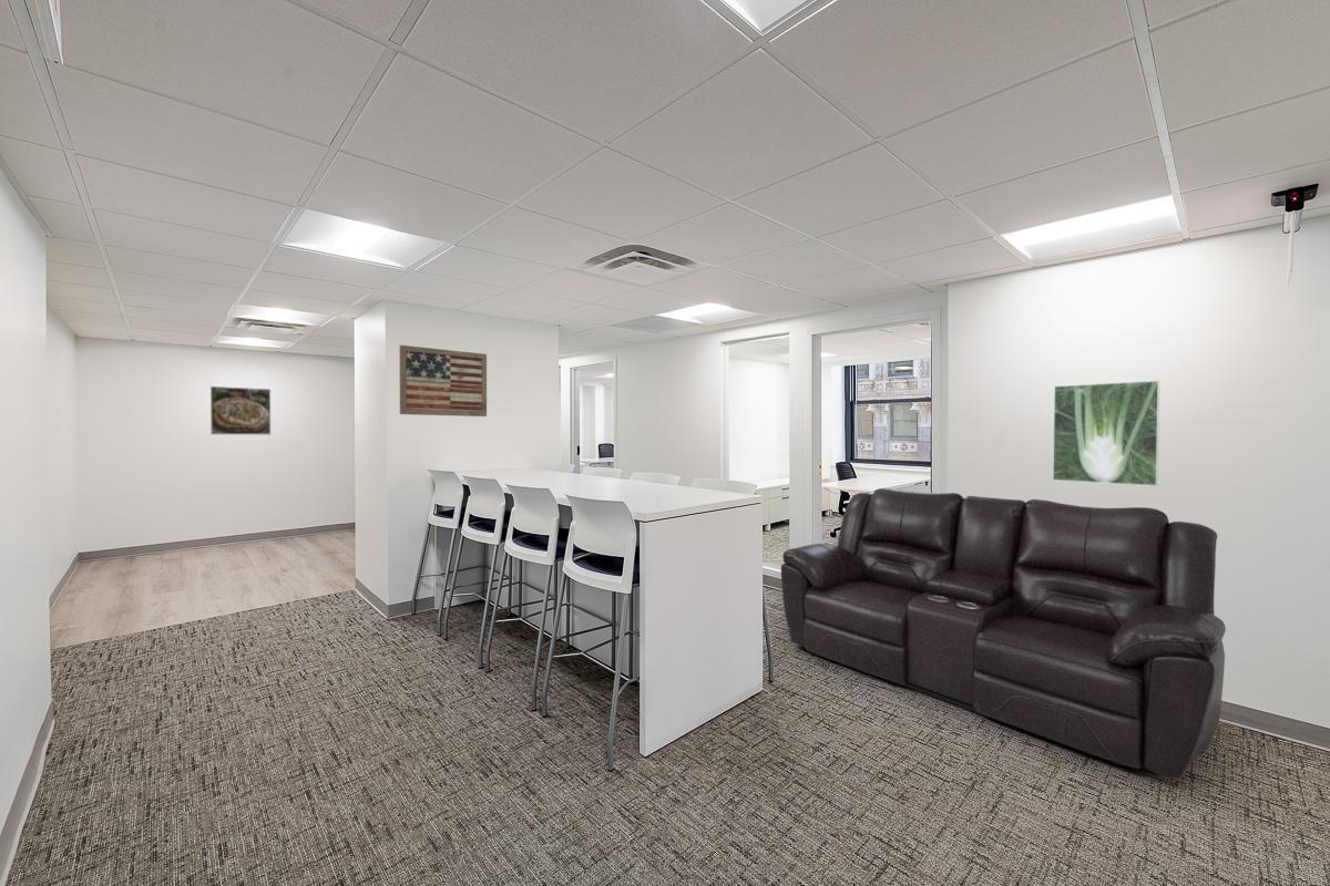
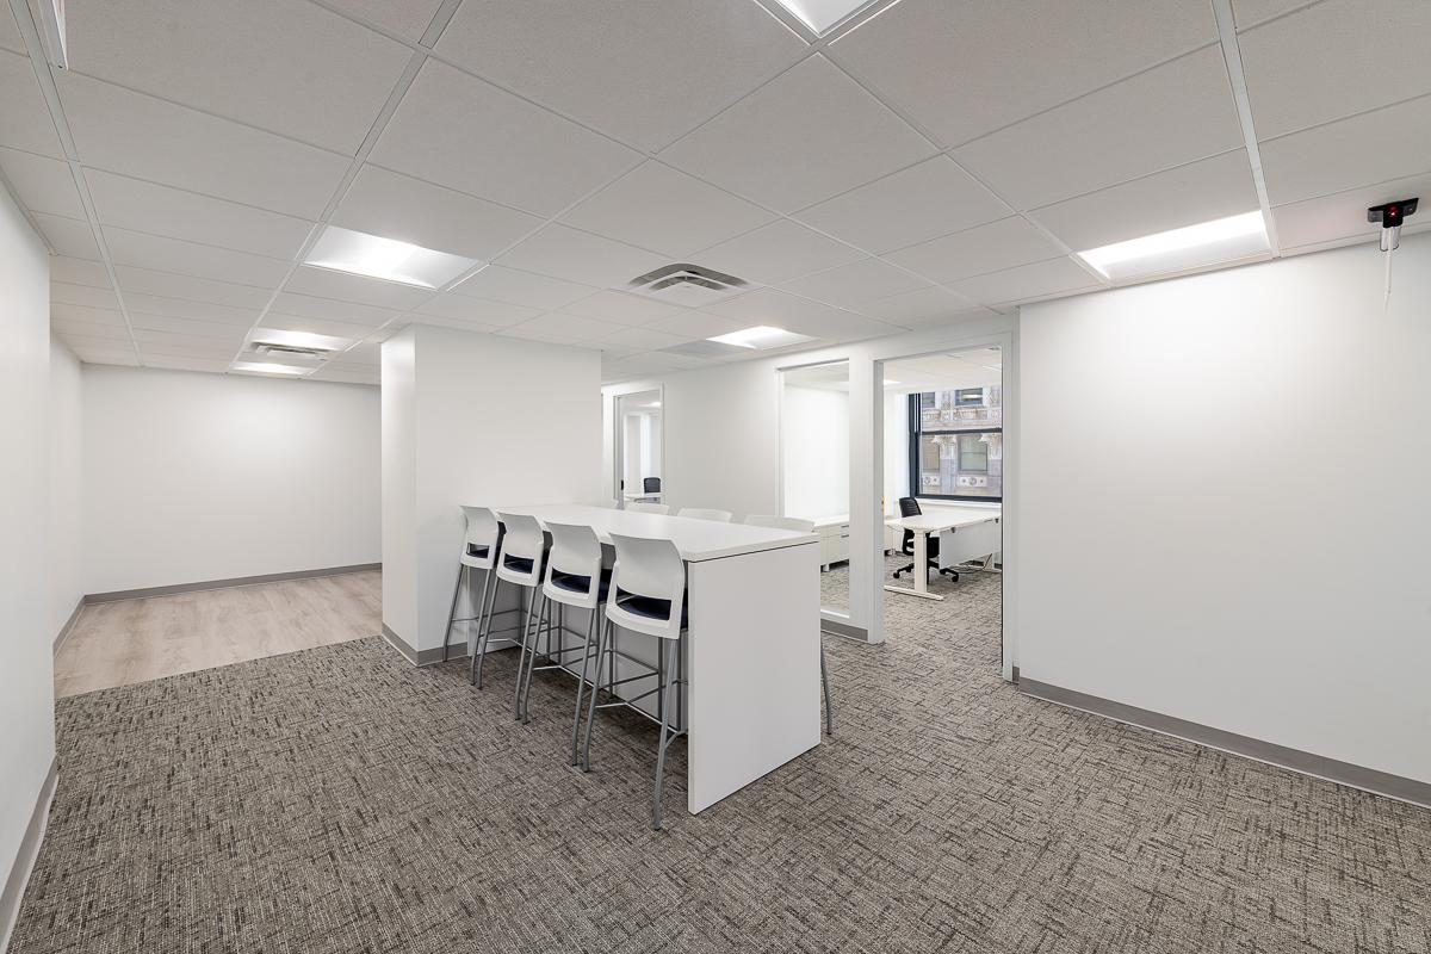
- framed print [209,385,272,435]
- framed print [1052,380,1160,487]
- wall art [398,344,488,418]
- sofa [780,487,1227,780]
